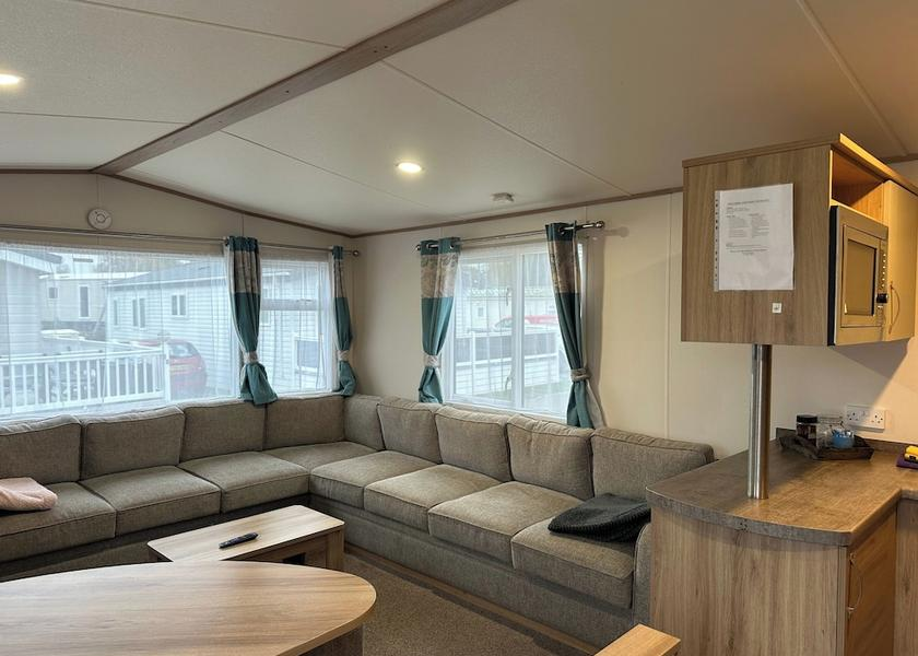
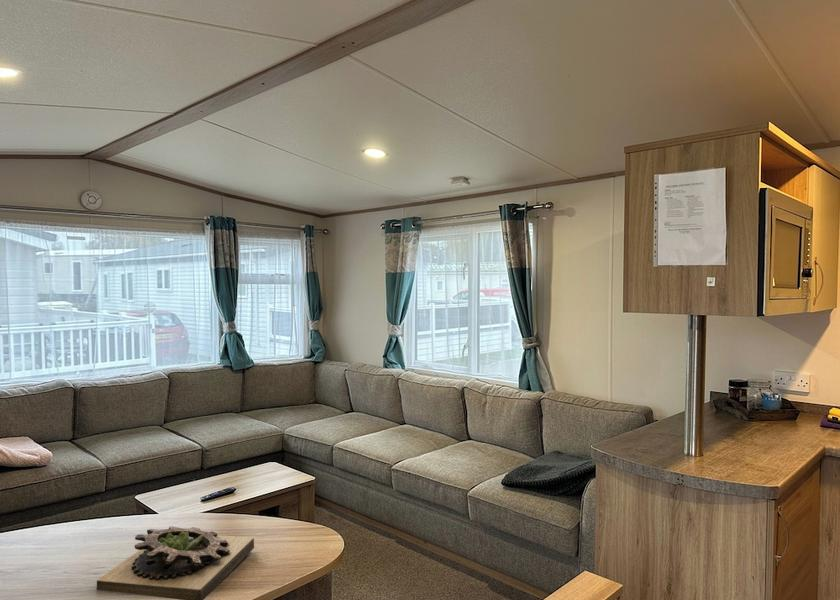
+ succulent planter [96,525,255,600]
